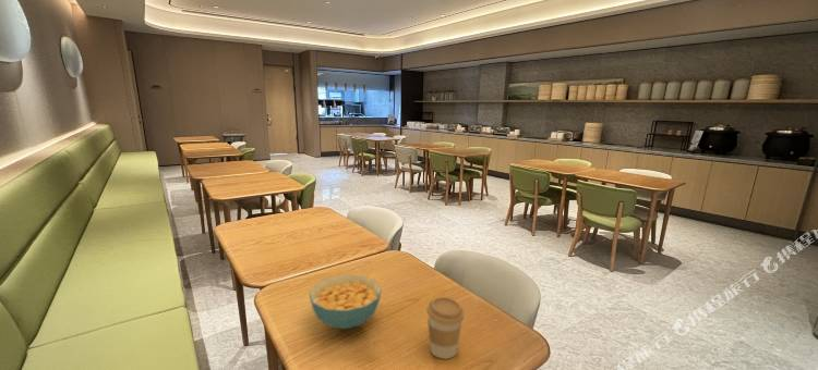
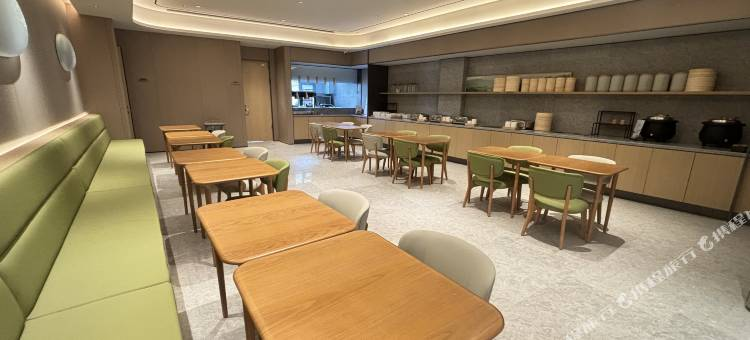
- coffee cup [425,296,466,360]
- cereal bowl [308,274,383,330]
